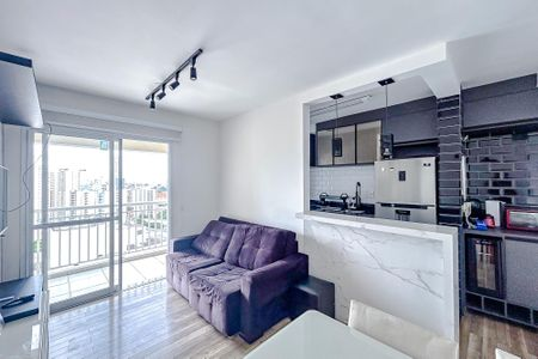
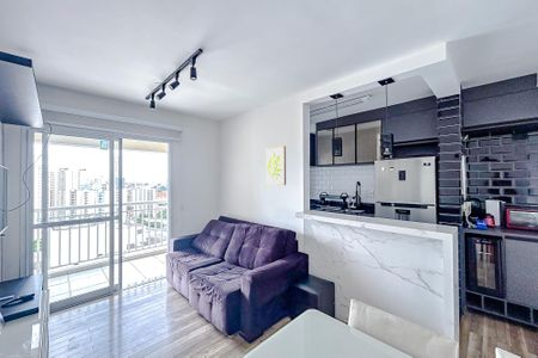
+ wall art [264,144,287,186]
